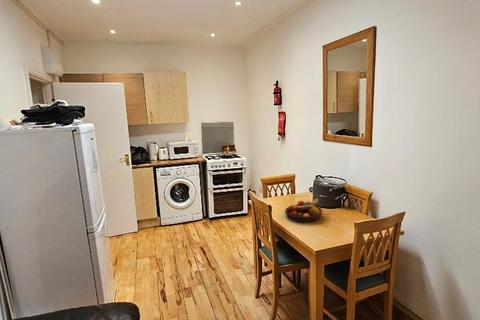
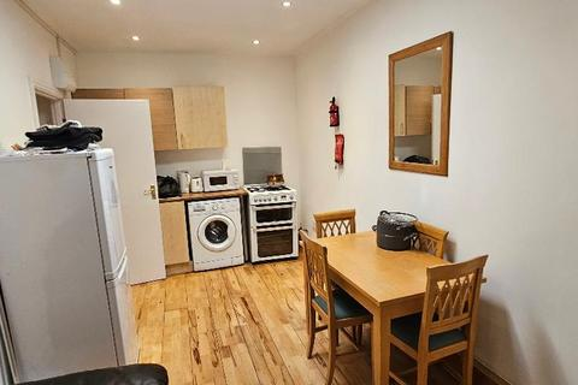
- fruit bowl [284,198,323,223]
